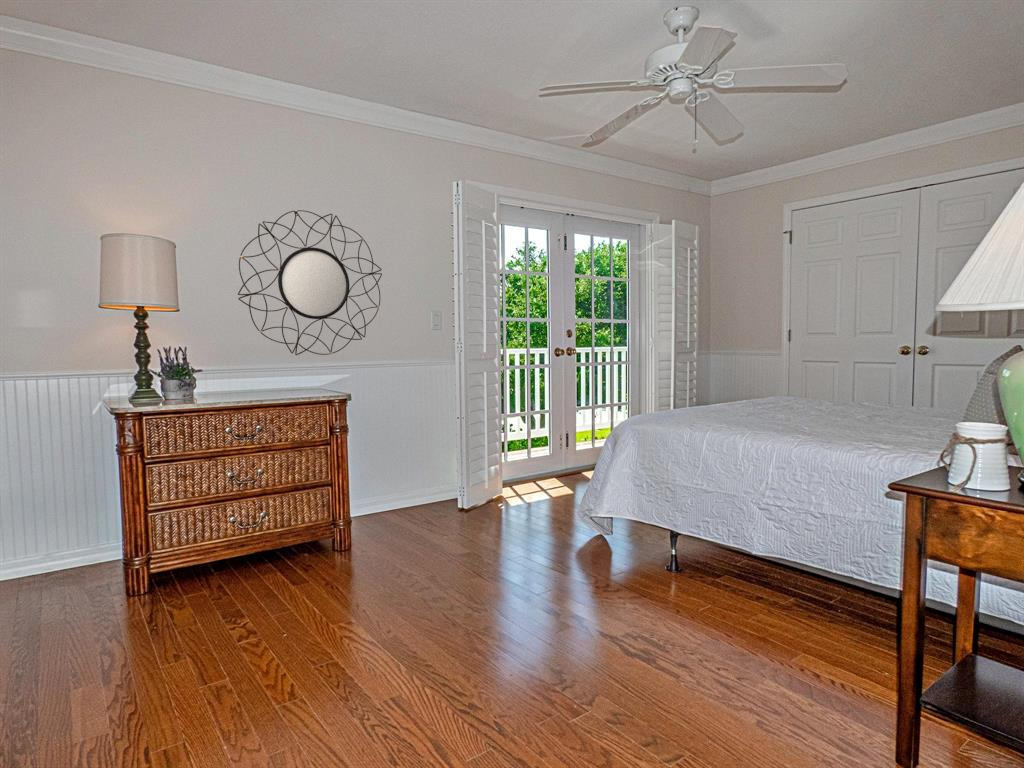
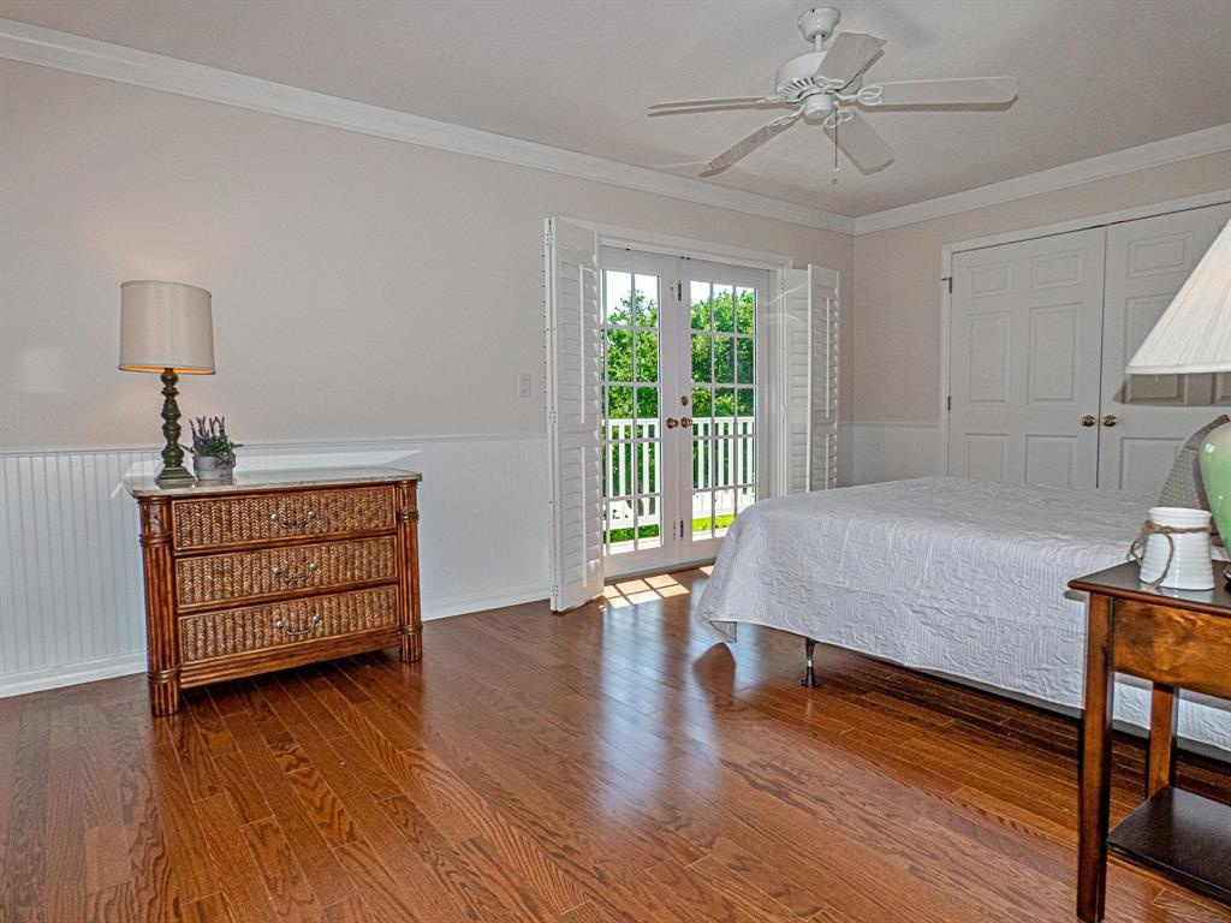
- home mirror [237,209,383,356]
